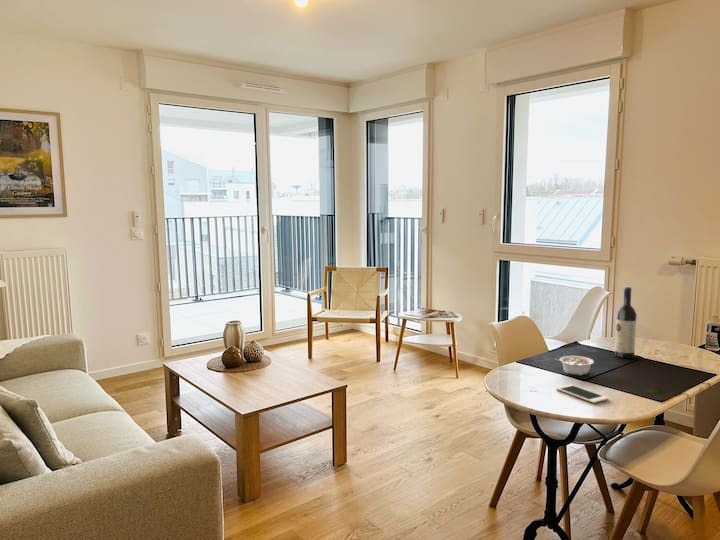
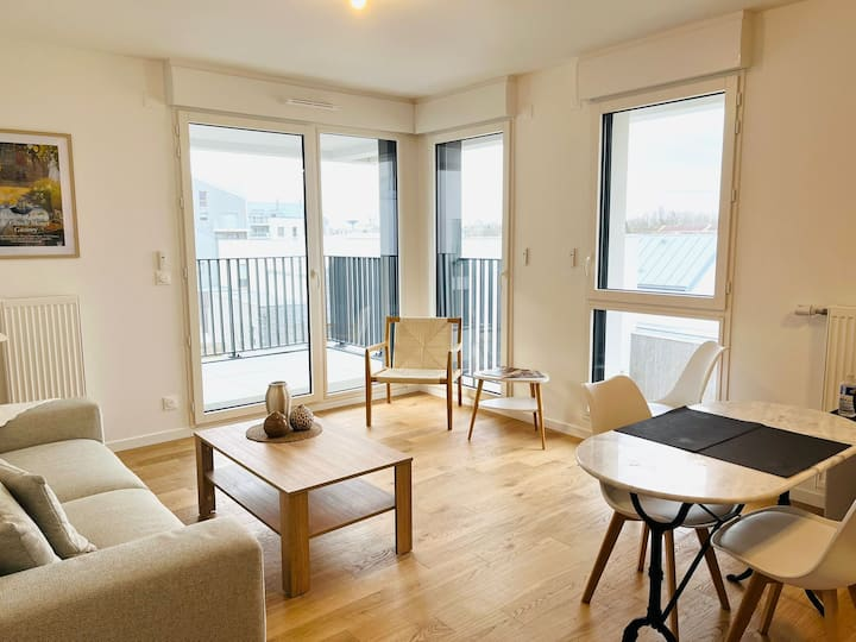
- cell phone [555,384,610,404]
- legume [554,355,595,376]
- wine bottle [614,286,638,359]
